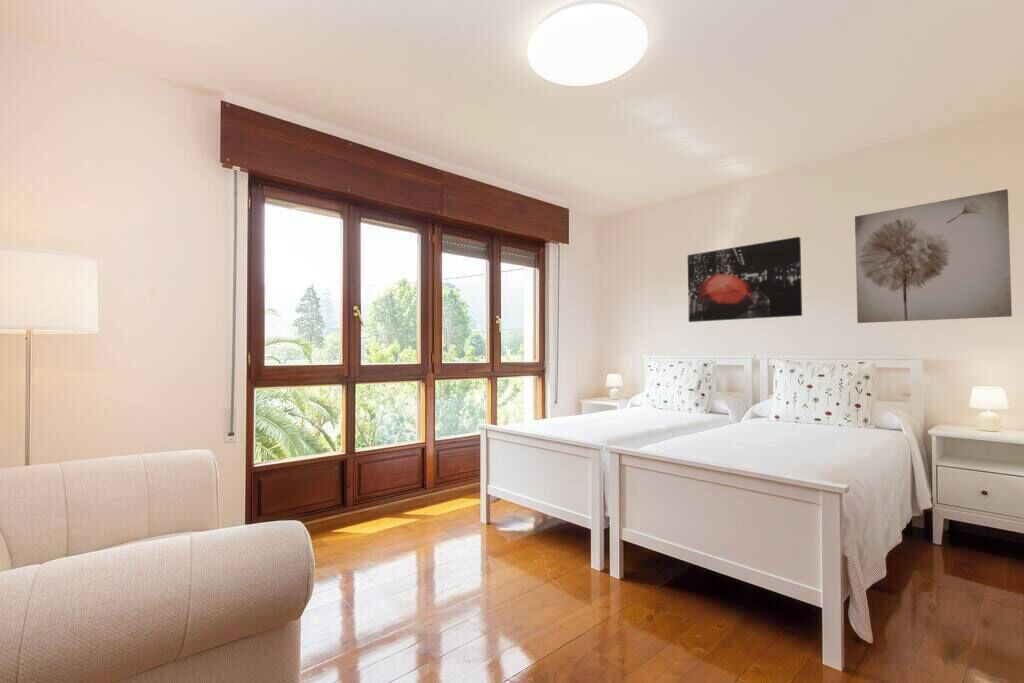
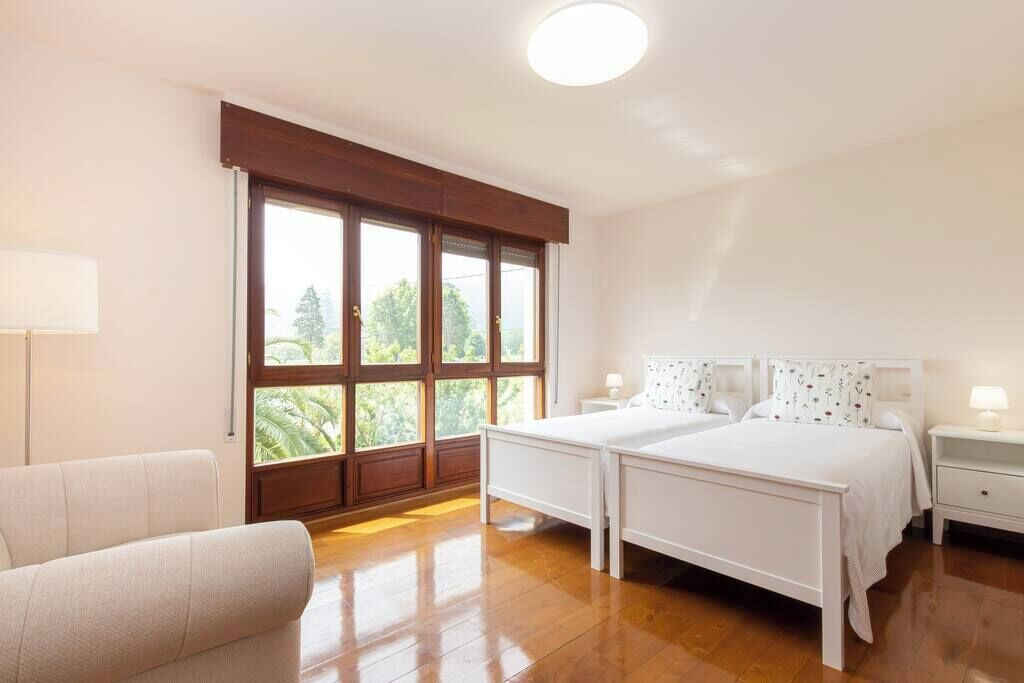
- wall art [687,236,803,323]
- wall art [854,188,1013,324]
